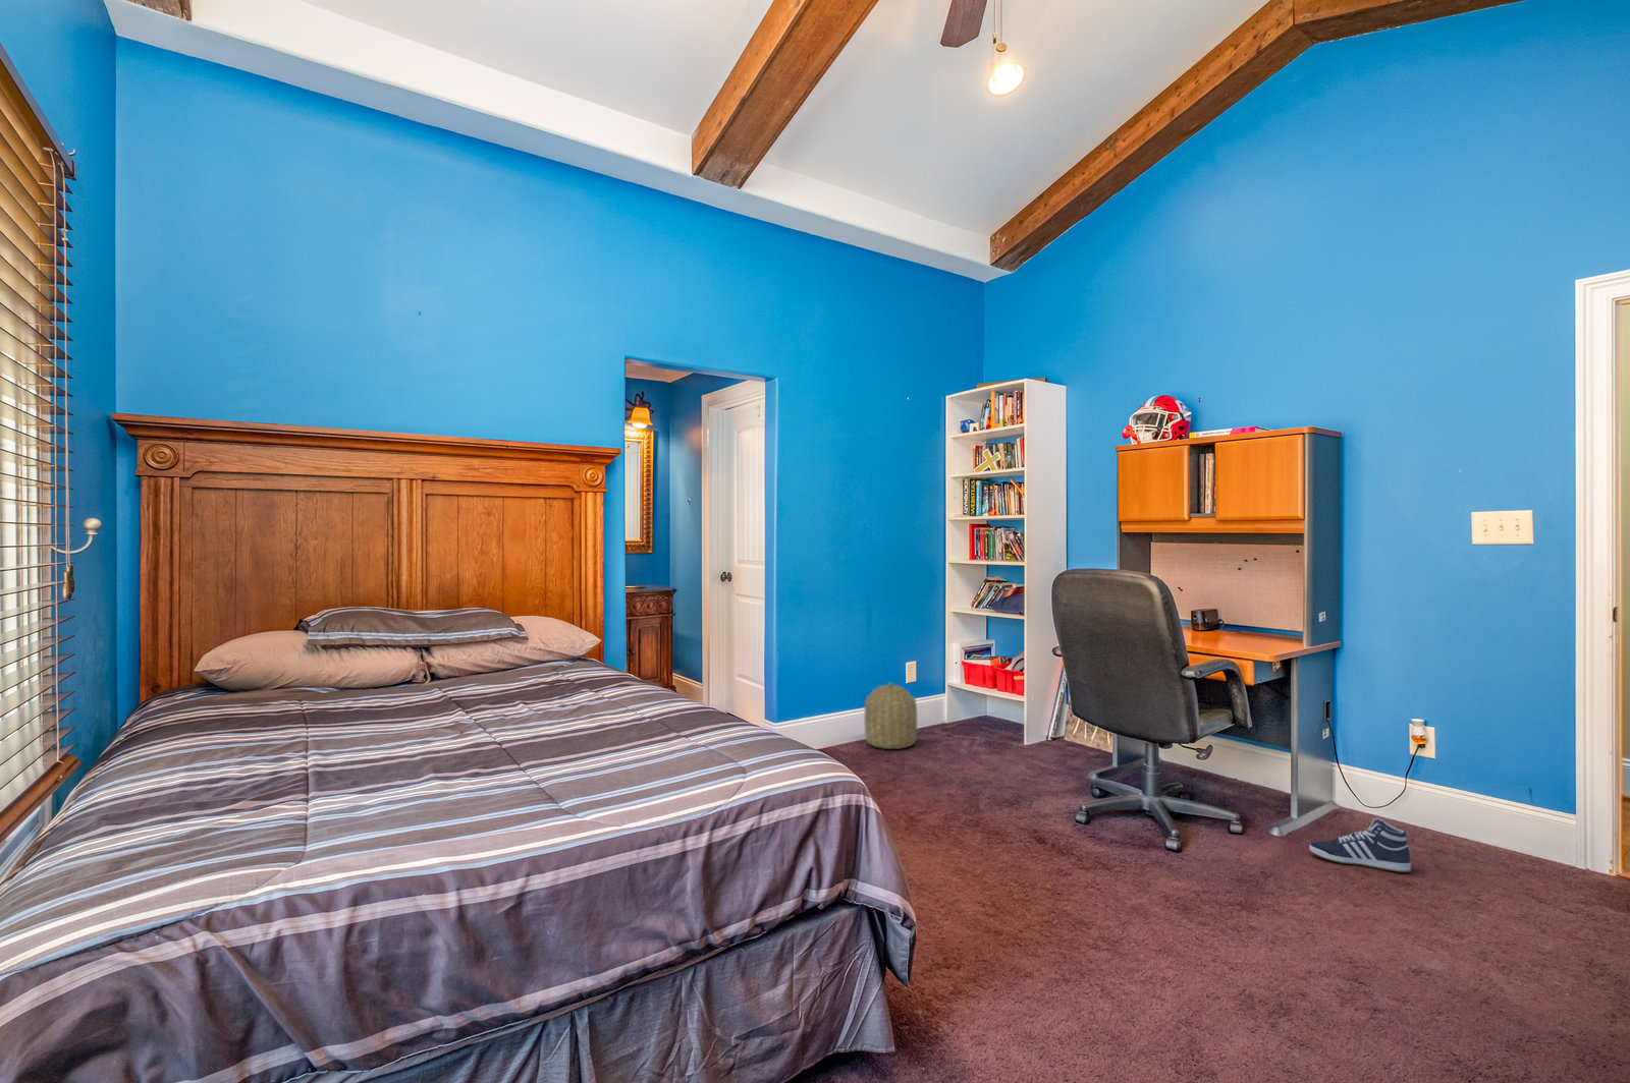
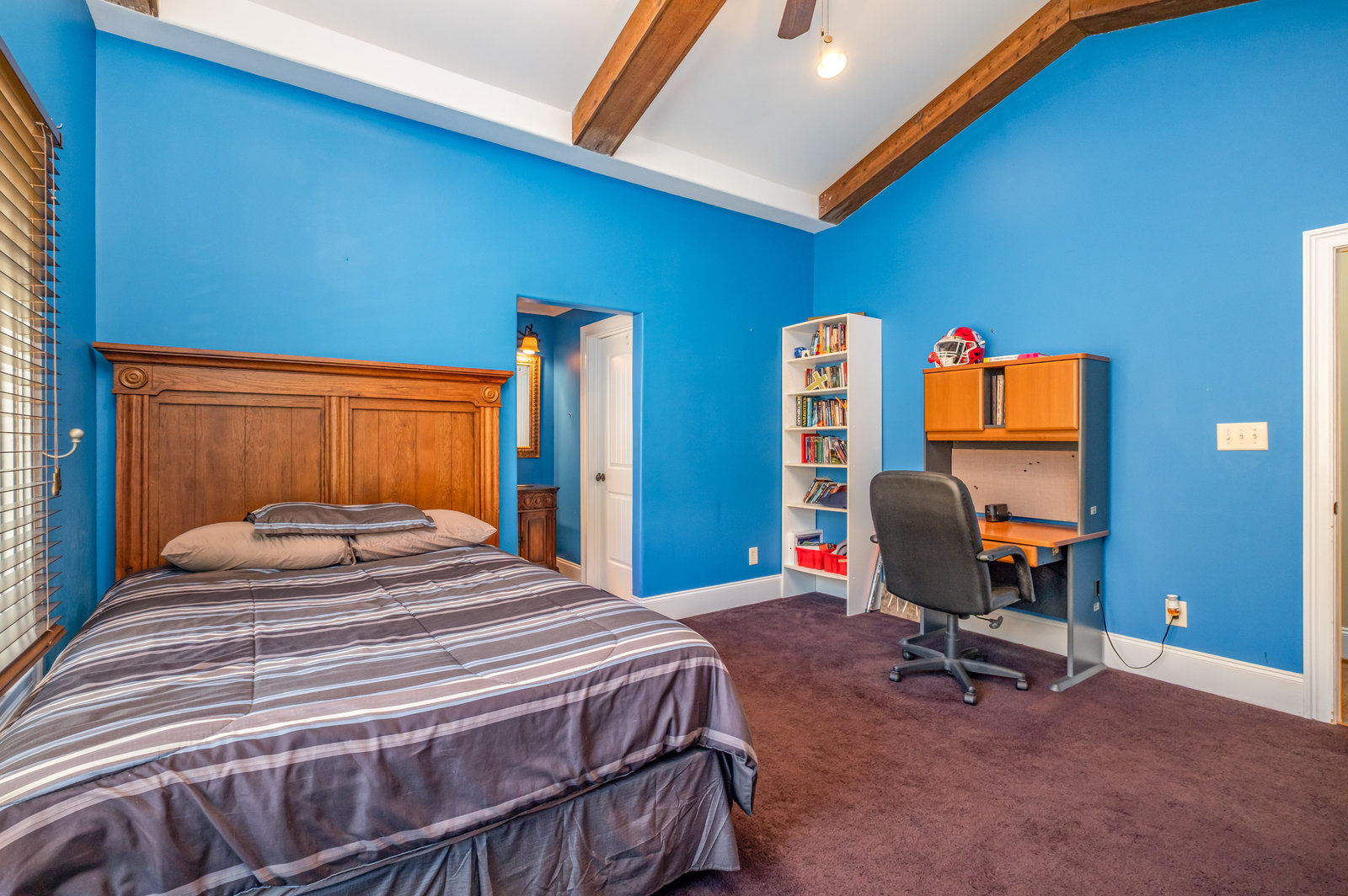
- sneaker [1308,816,1412,874]
- basket [863,682,918,751]
